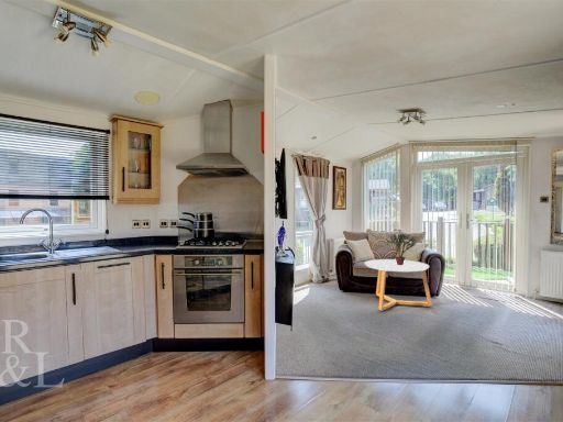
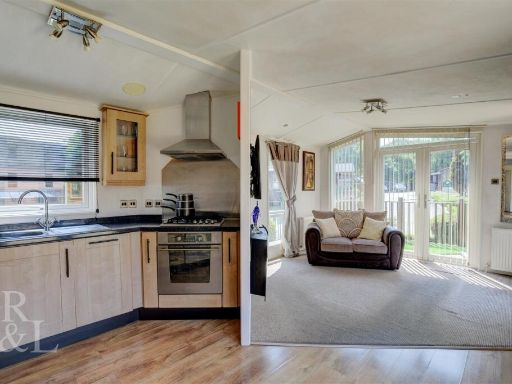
- coffee table [363,258,433,312]
- potted plant [385,233,418,265]
